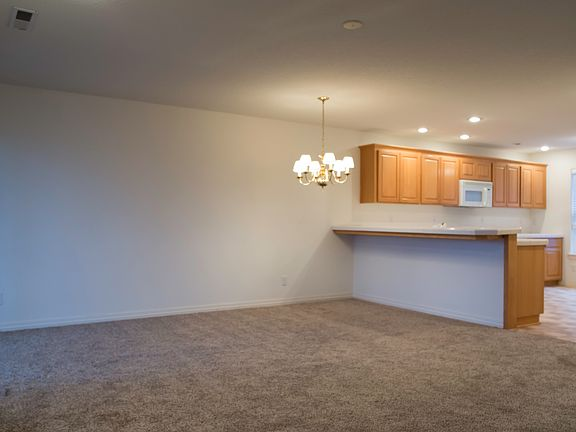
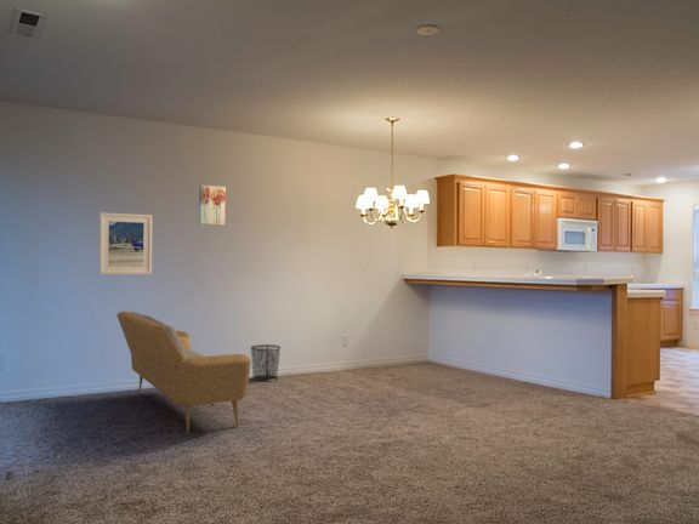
+ waste bin [249,343,282,383]
+ sofa [115,311,252,435]
+ wall art [198,183,227,227]
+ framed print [98,211,153,275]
